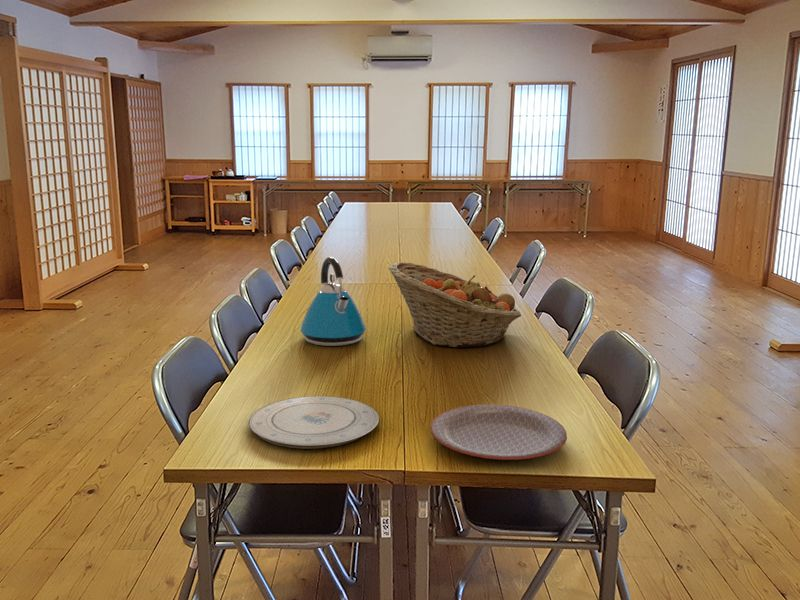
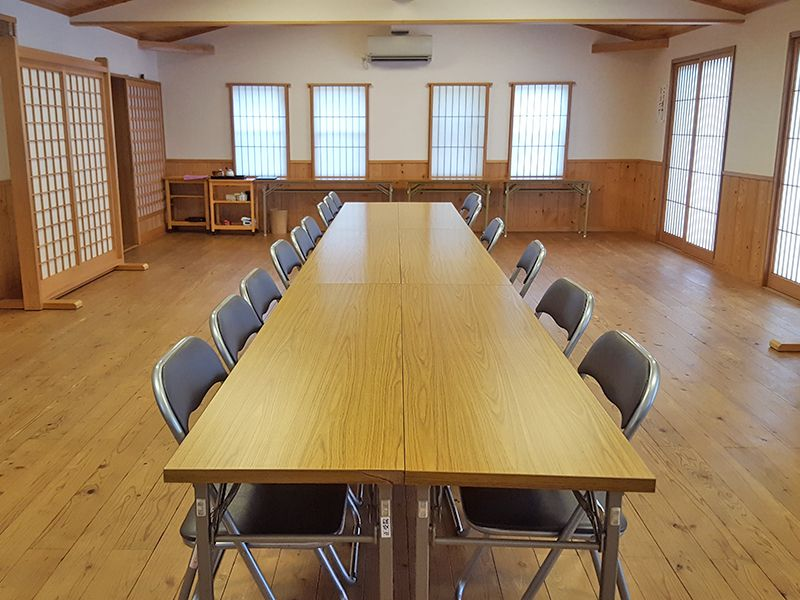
- kettle [299,256,367,347]
- fruit basket [388,261,522,349]
- plate [248,395,380,450]
- plate [430,404,568,461]
